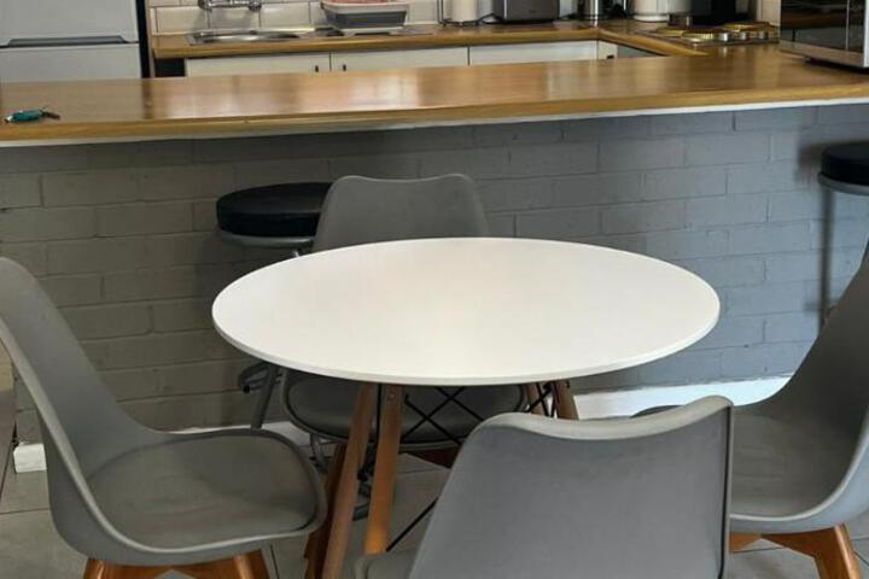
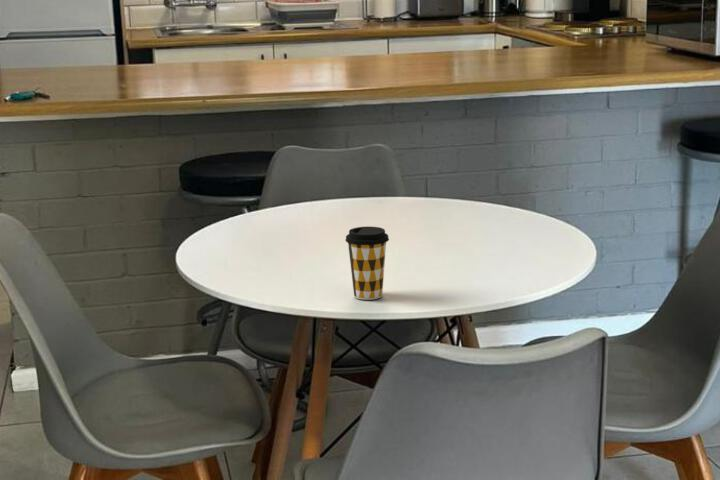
+ coffee cup [344,226,390,301]
